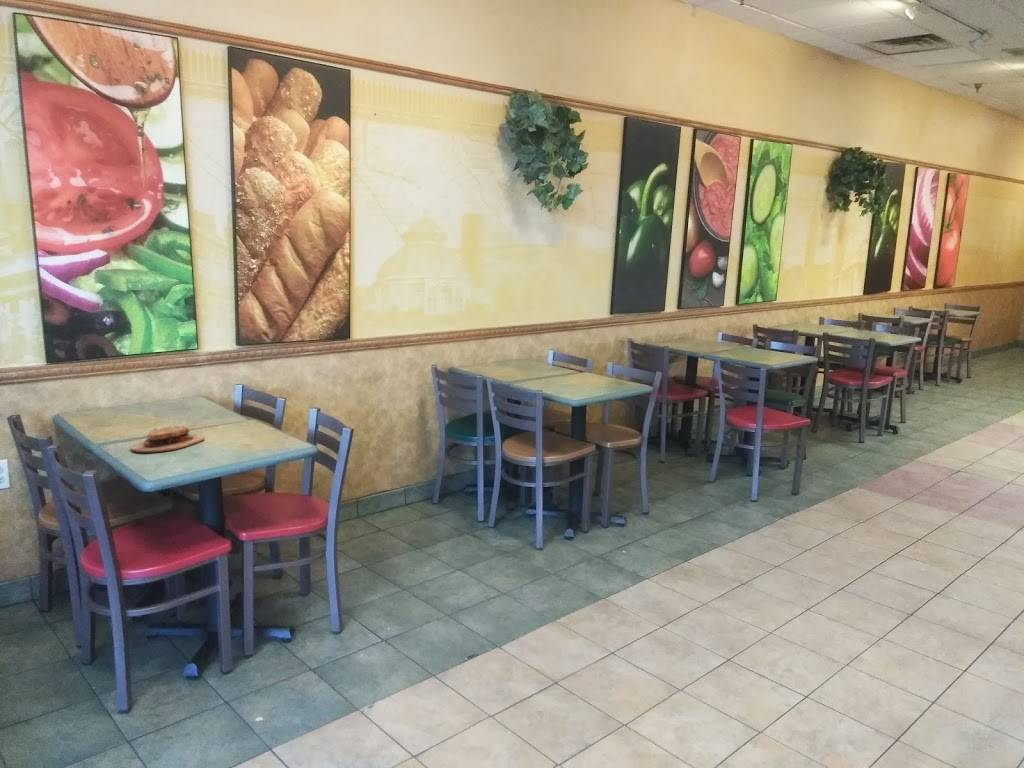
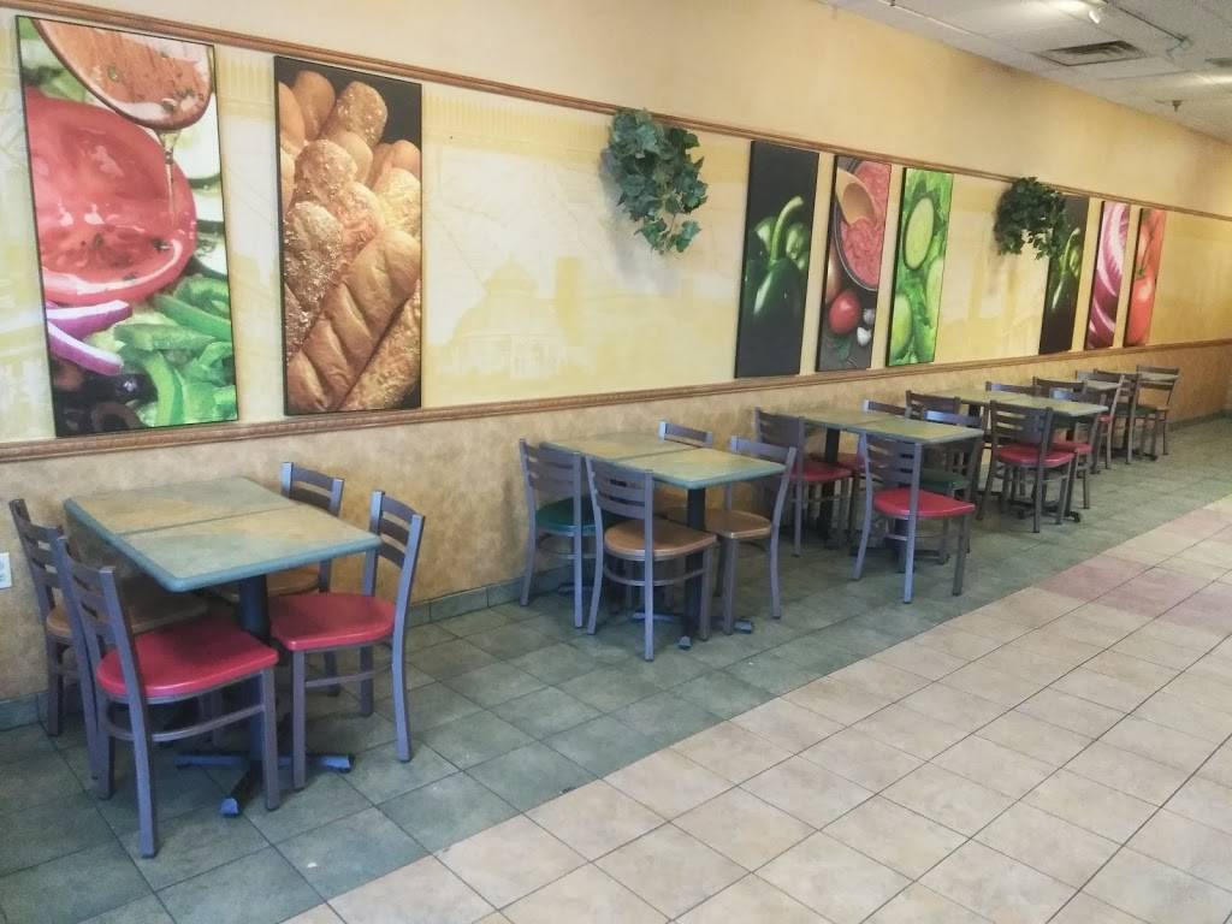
- sandwich [130,425,205,454]
